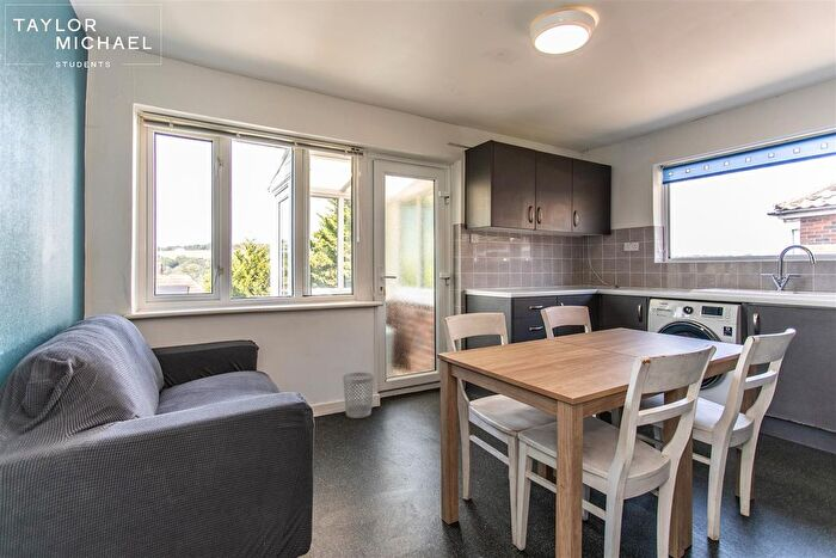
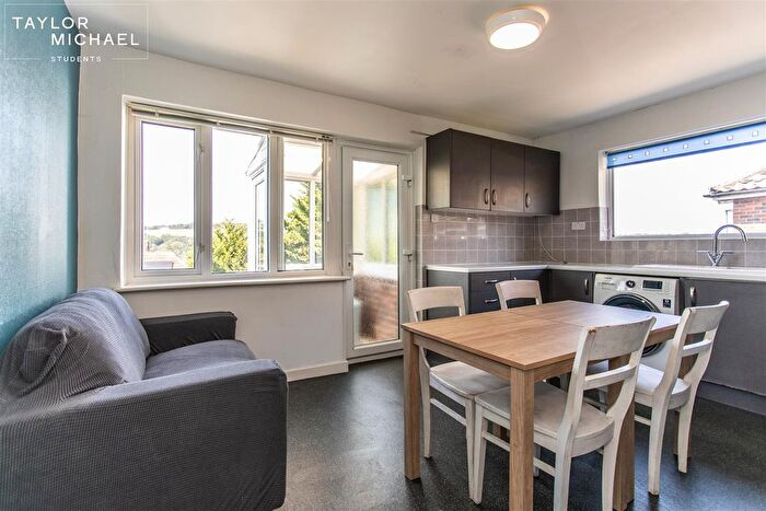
- wastebasket [342,372,375,419]
